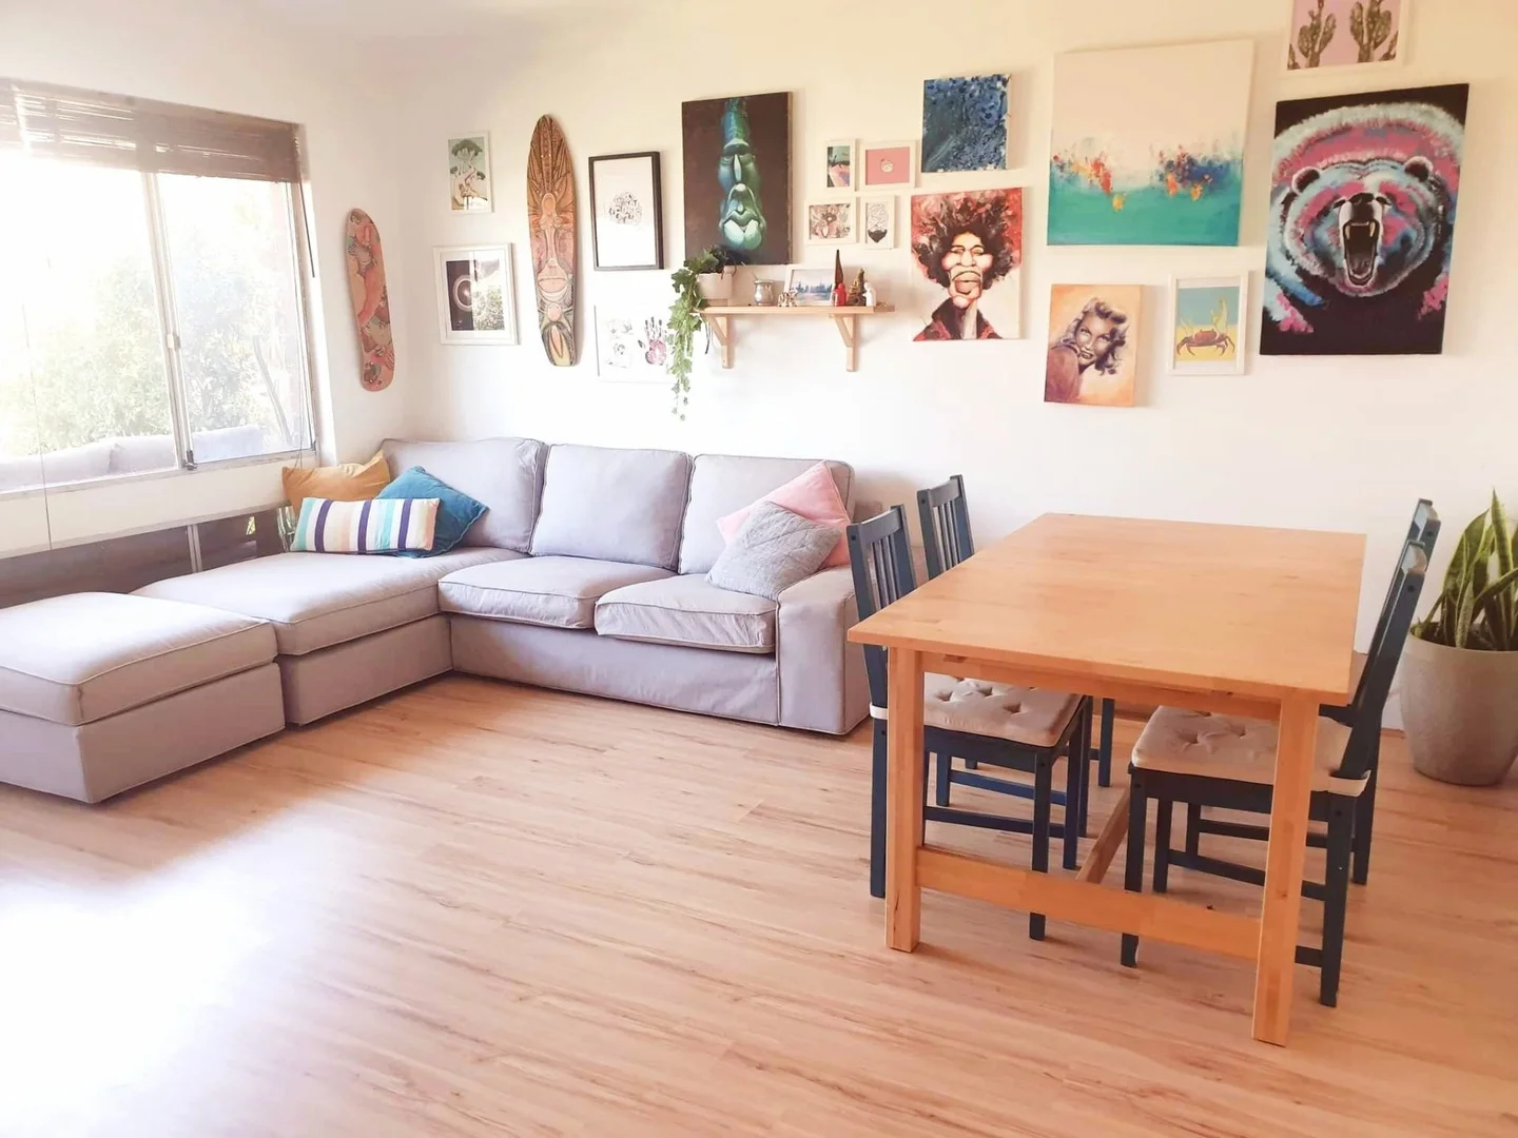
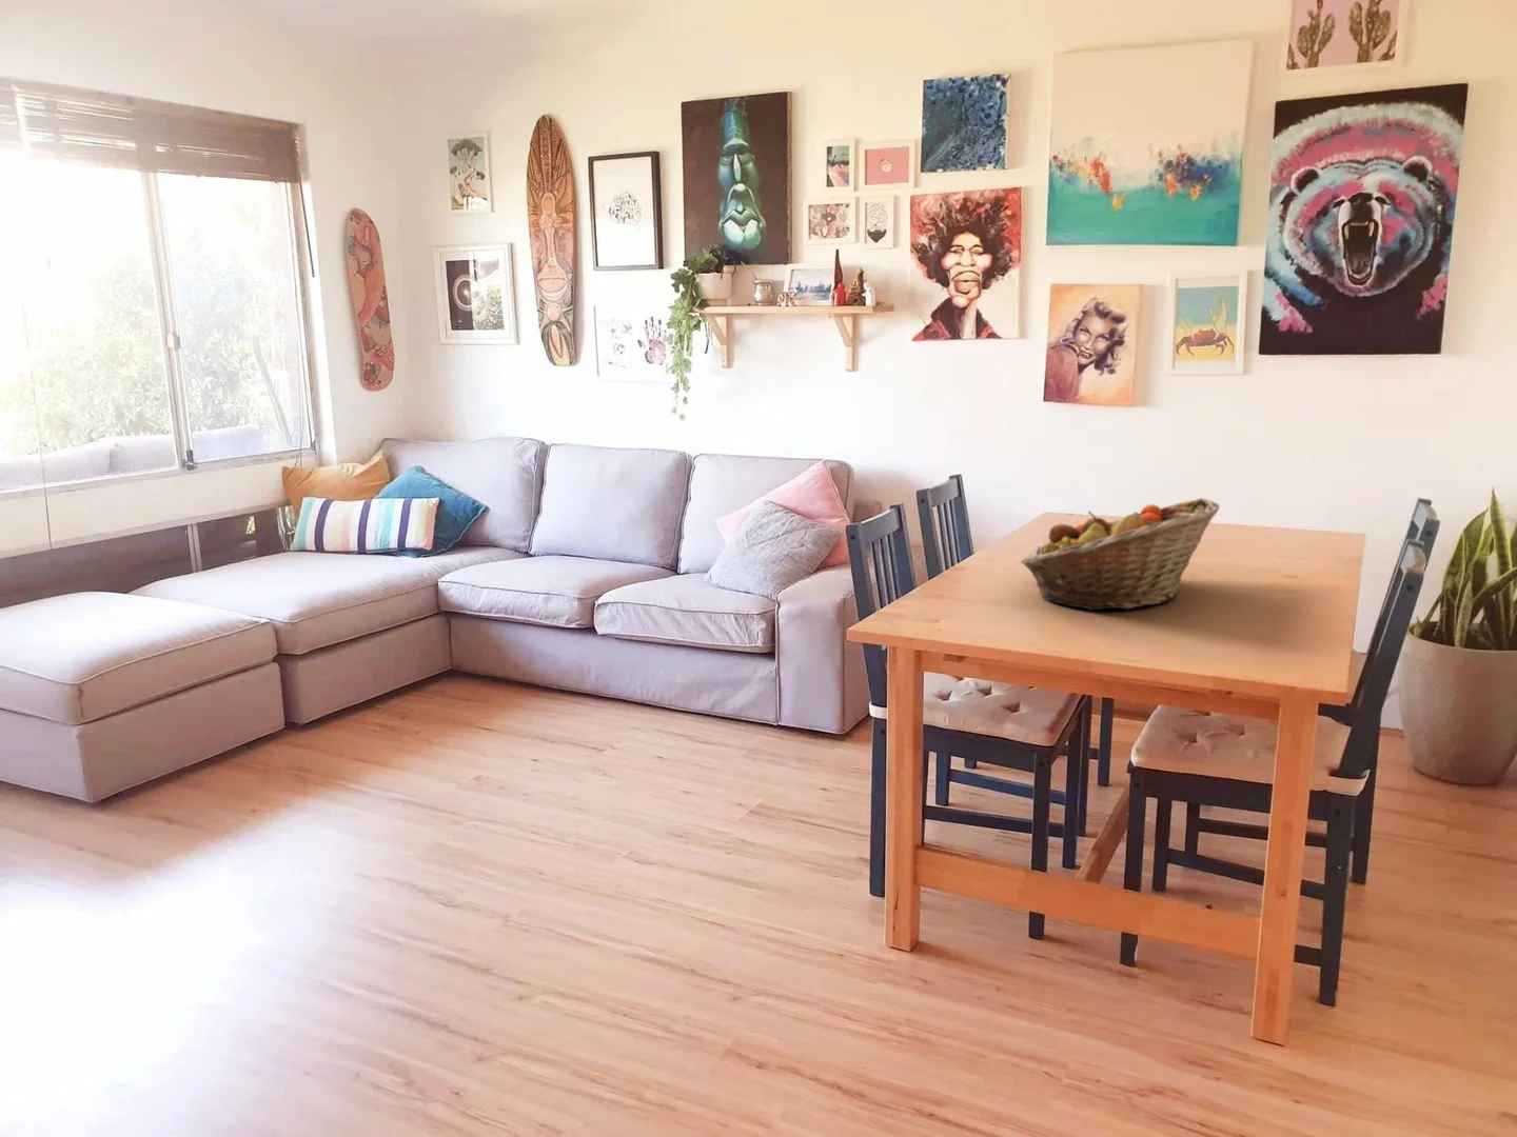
+ fruit basket [1020,497,1221,610]
